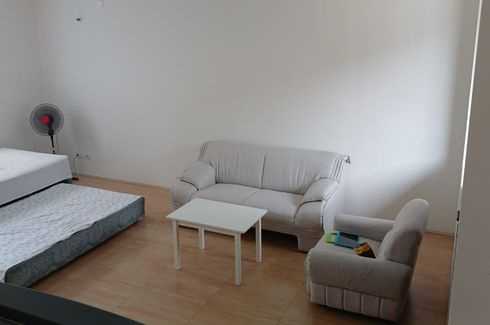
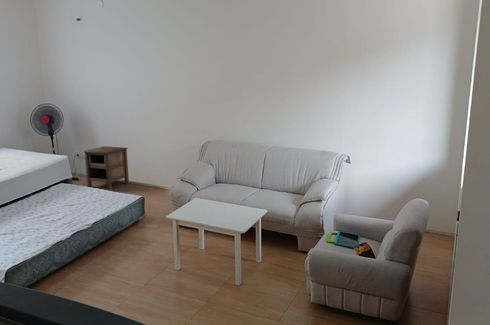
+ nightstand [83,145,130,191]
